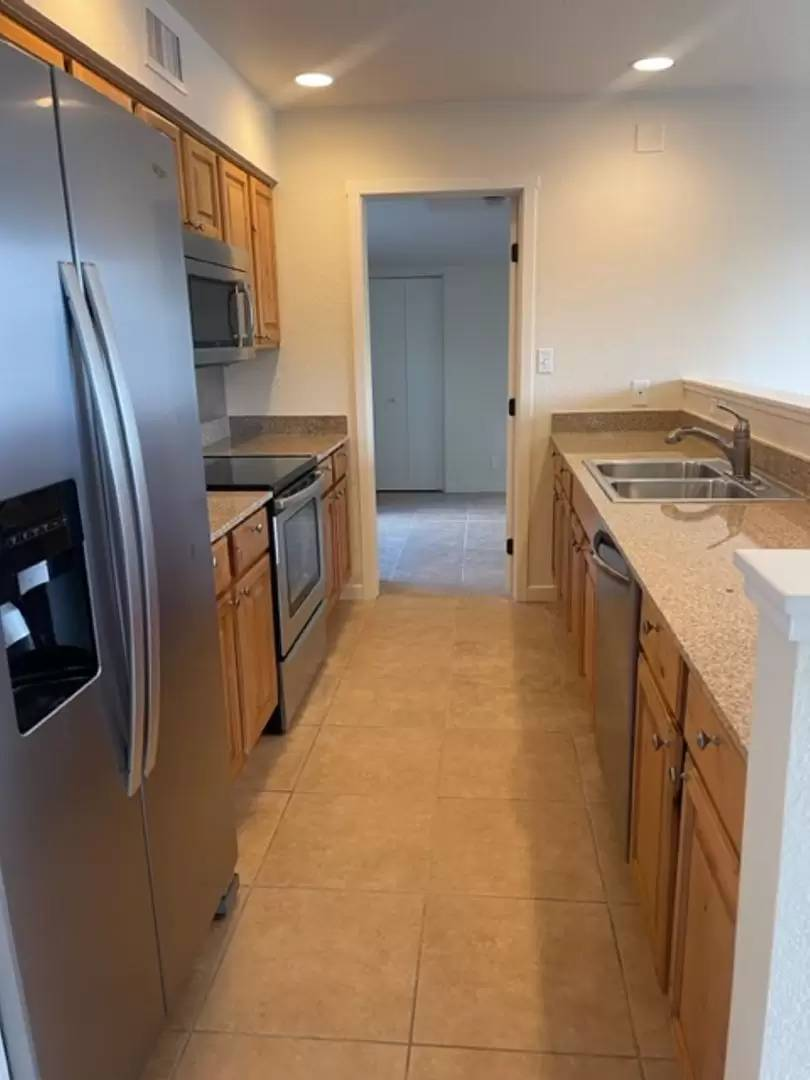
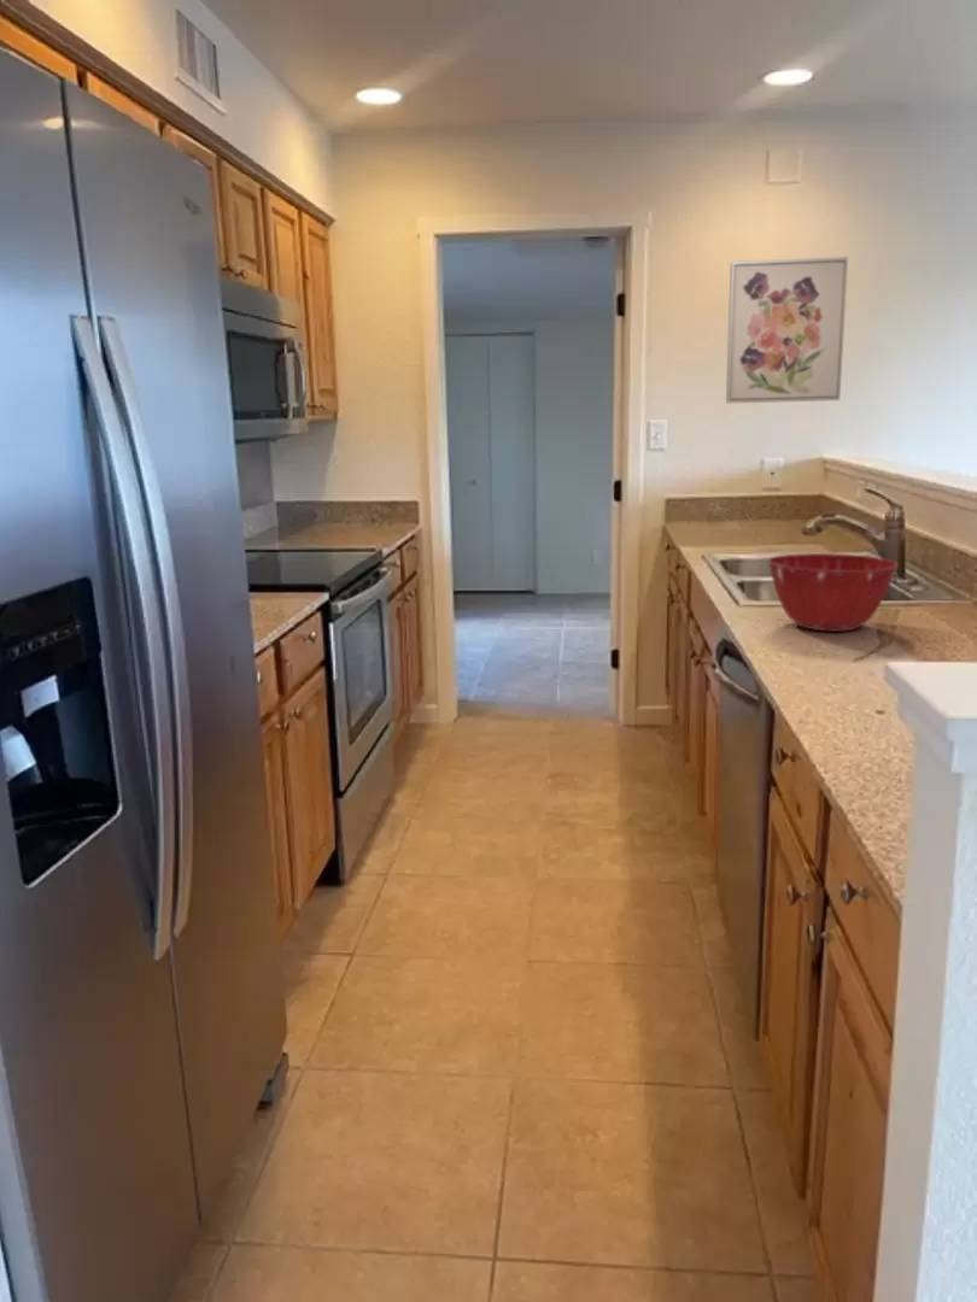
+ wall art [725,256,849,404]
+ mixing bowl [766,552,900,633]
